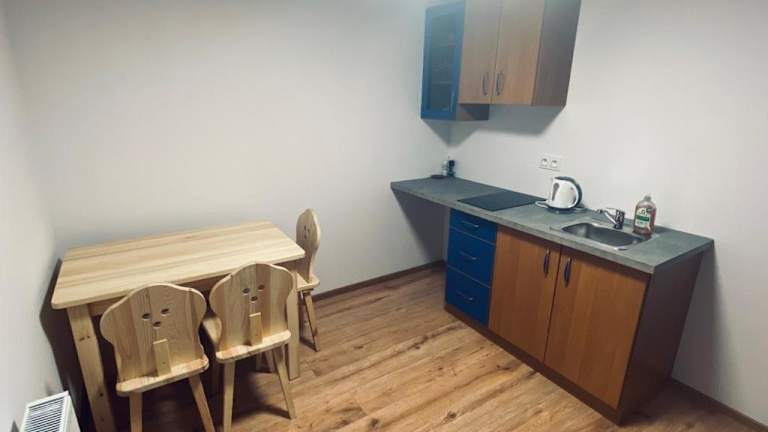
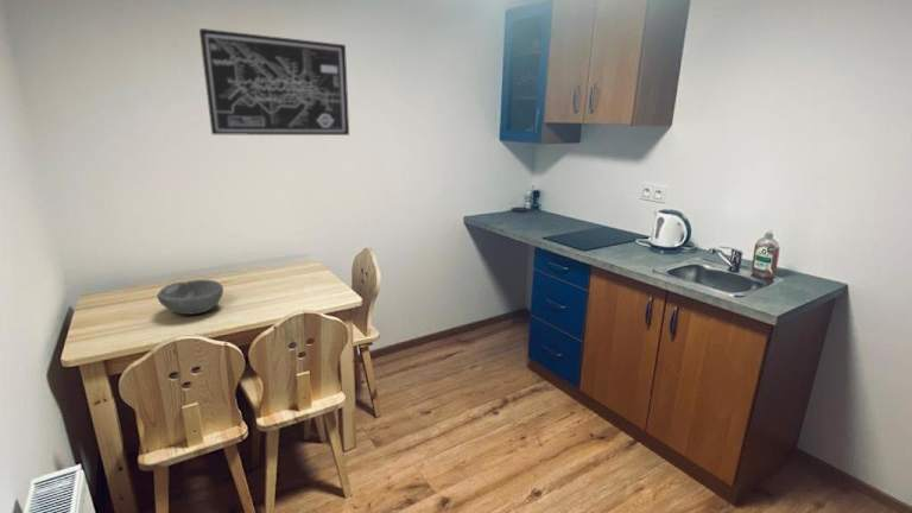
+ wall art [198,27,350,137]
+ bowl [156,279,224,316]
